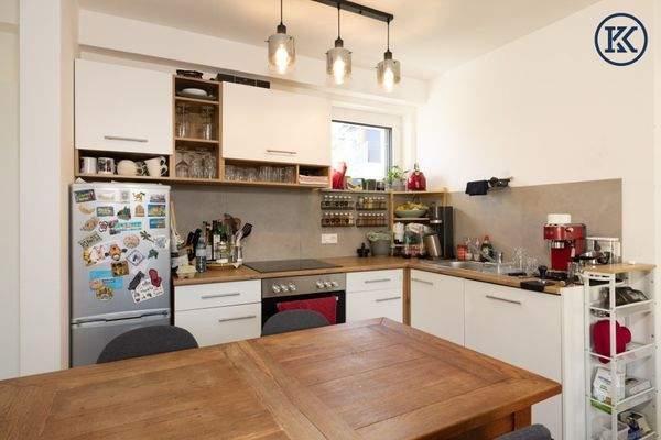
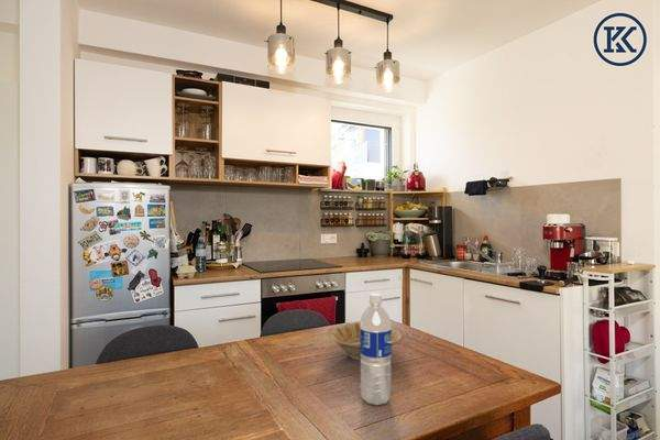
+ water bottle [360,293,393,406]
+ bowl [326,321,405,362]
